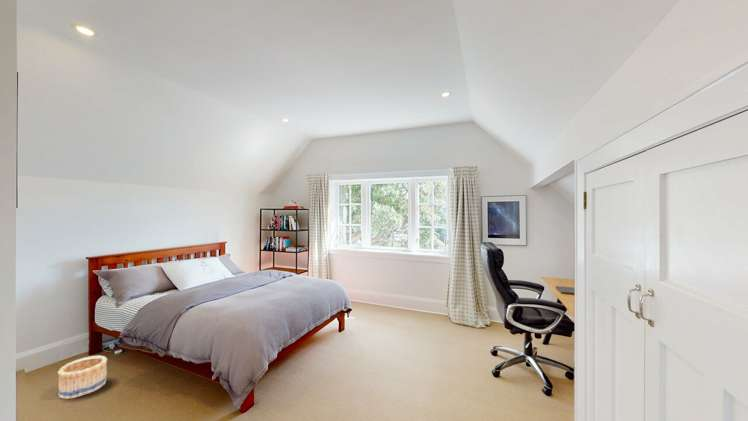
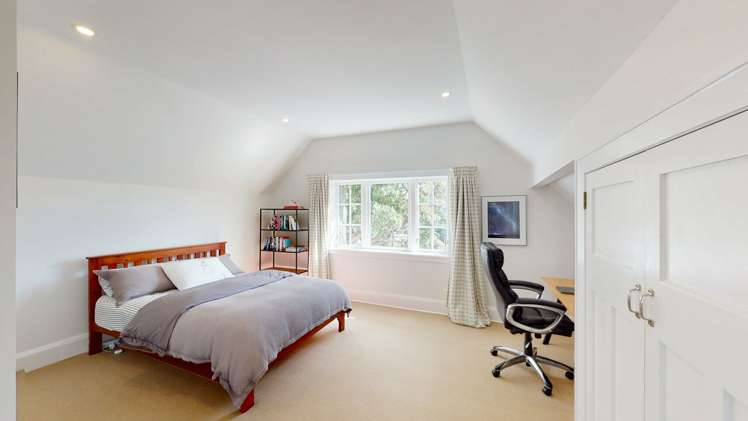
- basket [57,355,108,400]
